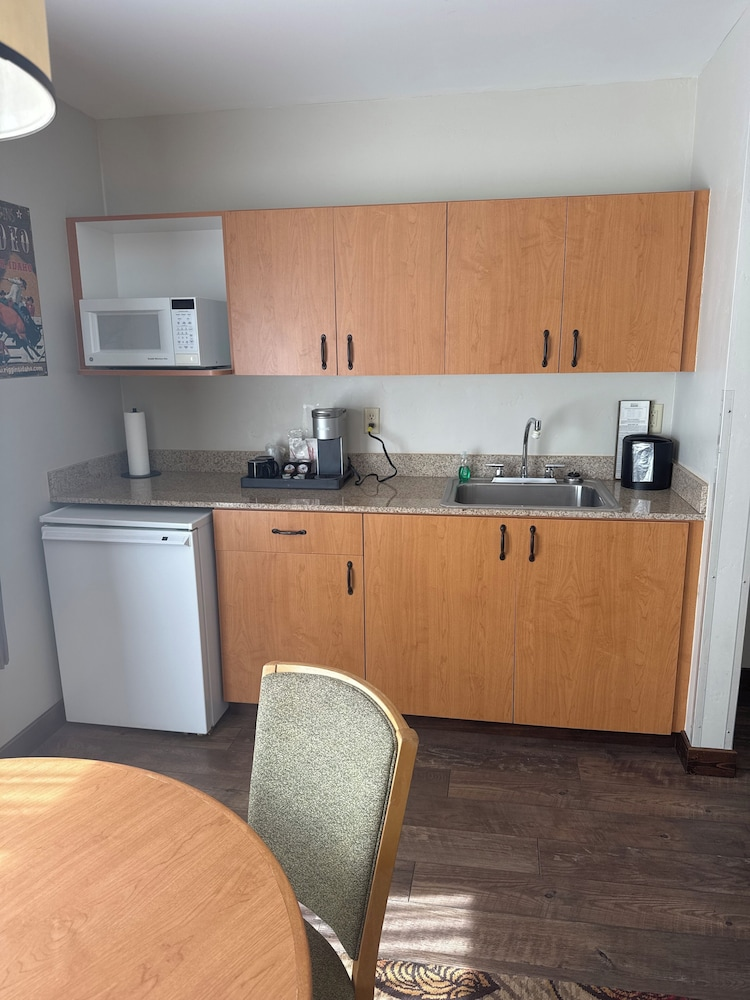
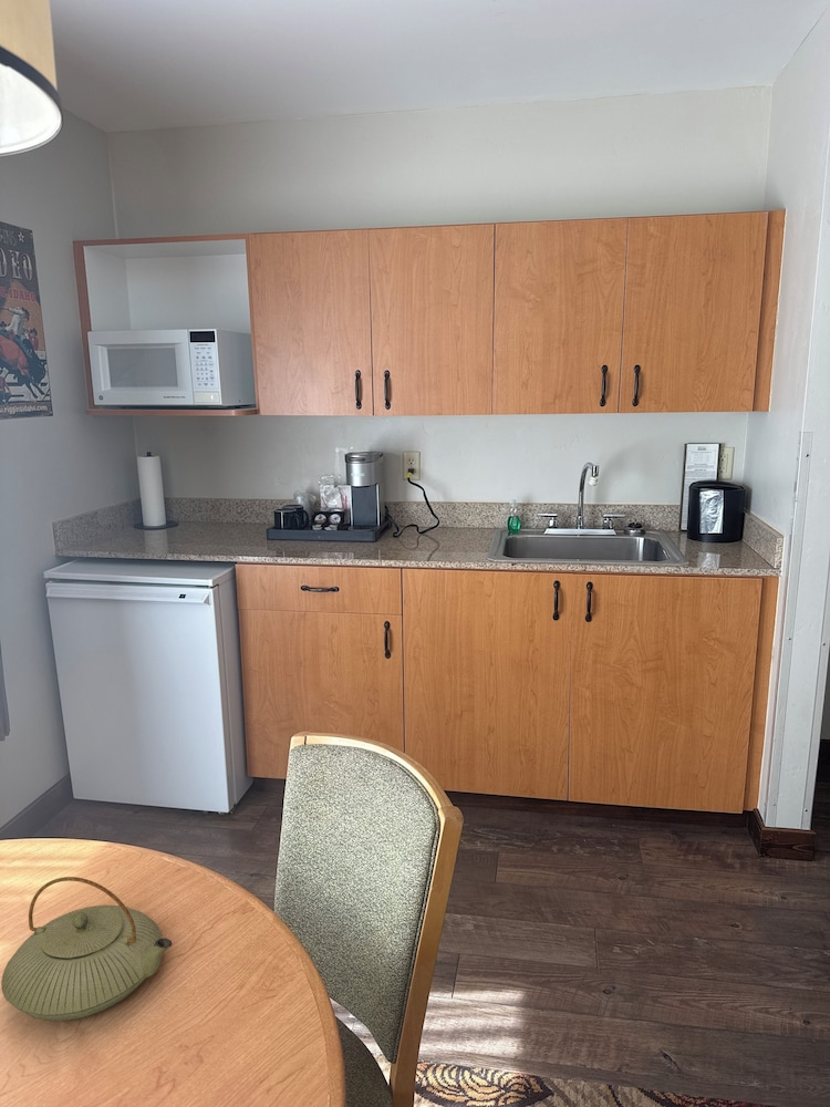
+ teapot [0,876,173,1022]
